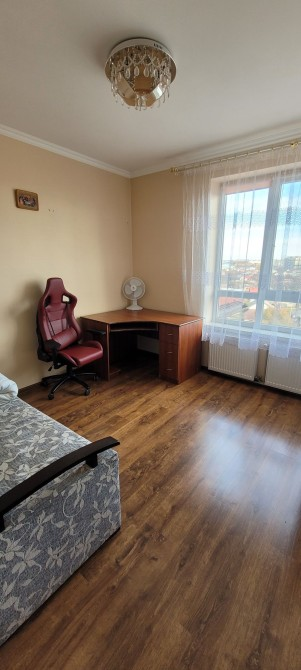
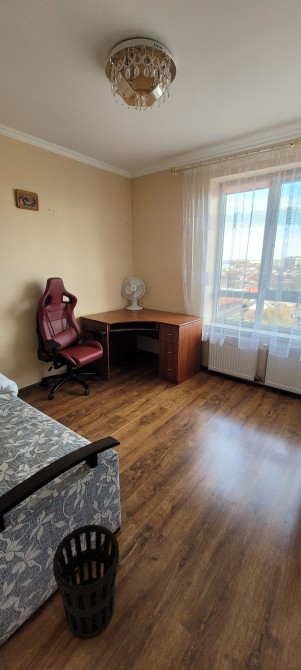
+ wastebasket [52,524,120,640]
